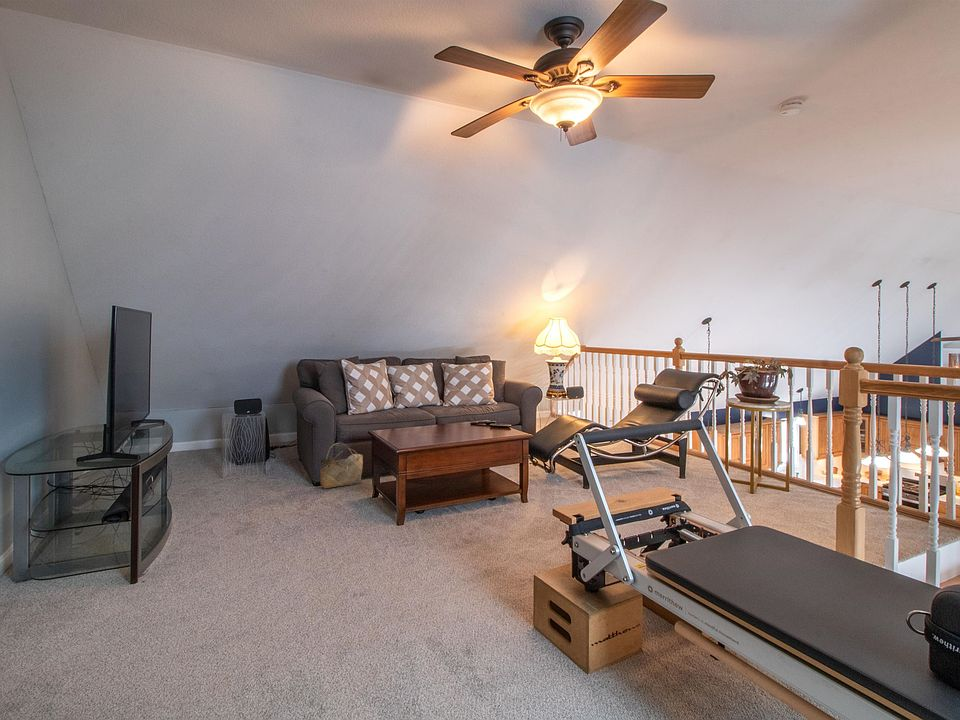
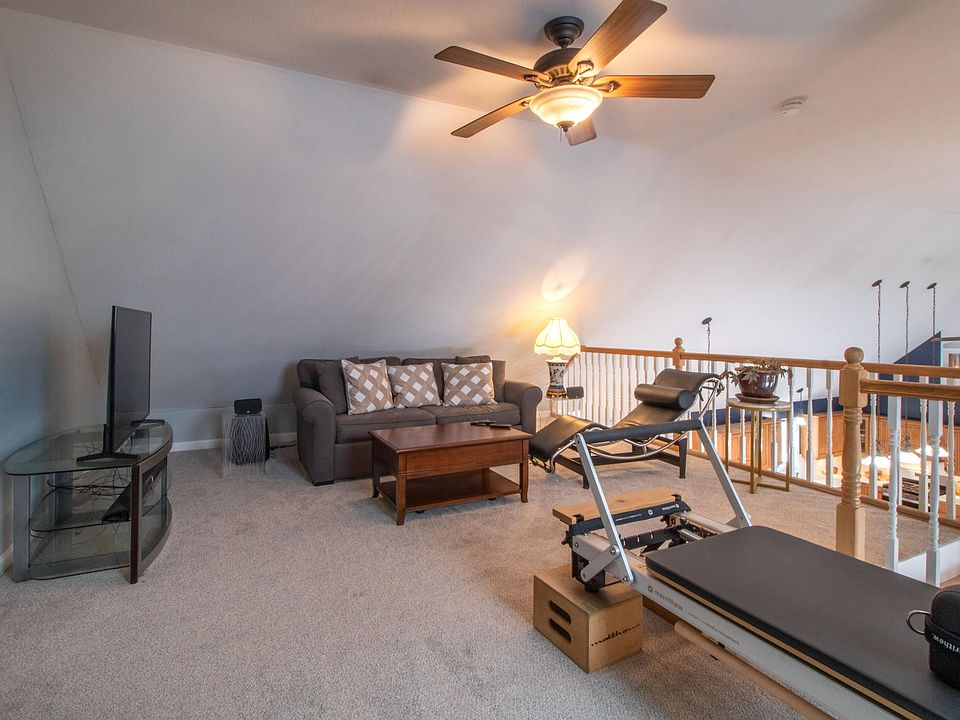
- basket [319,442,364,489]
